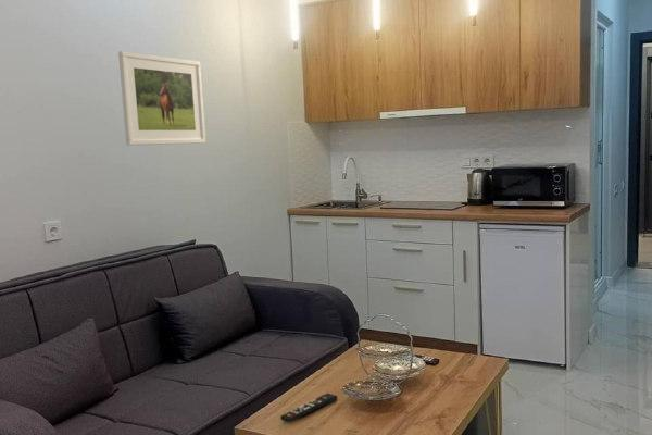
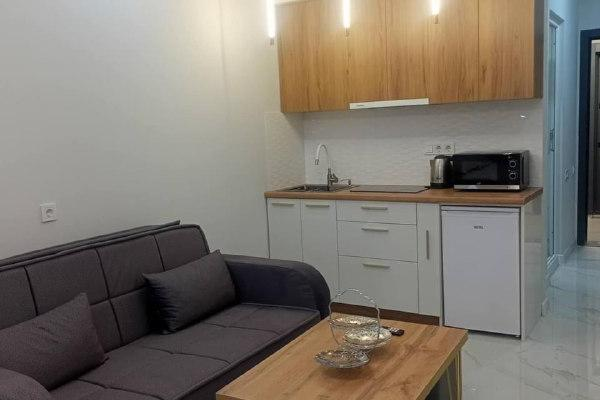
- remote control [279,393,338,423]
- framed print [117,50,206,147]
